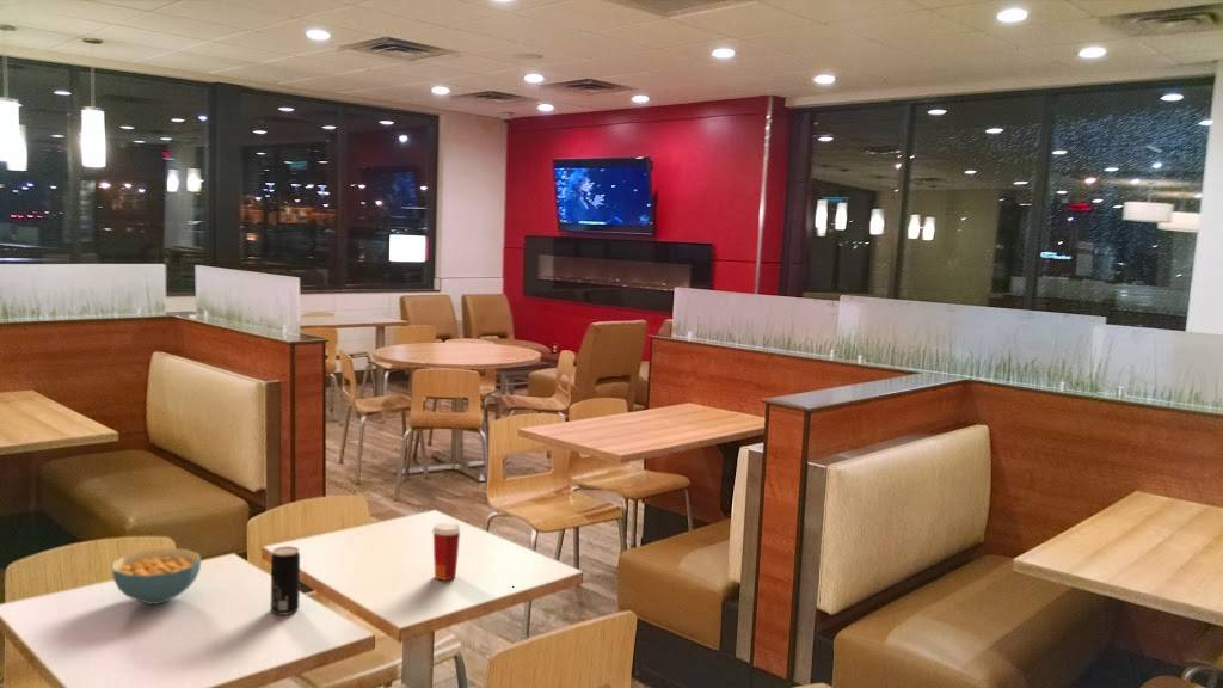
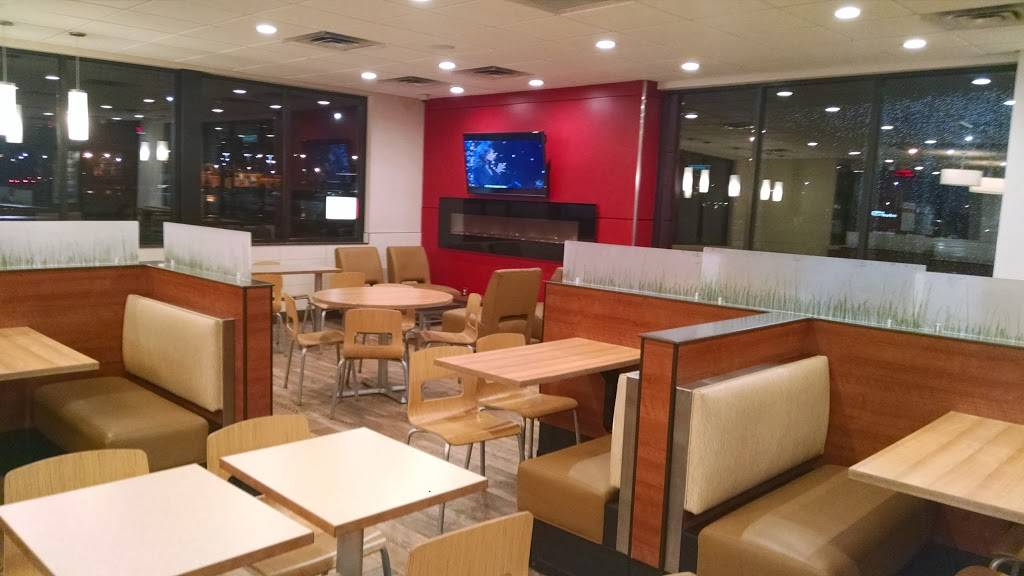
- paper cup [430,521,462,580]
- beverage can [270,545,301,616]
- cereal bowl [111,547,202,606]
